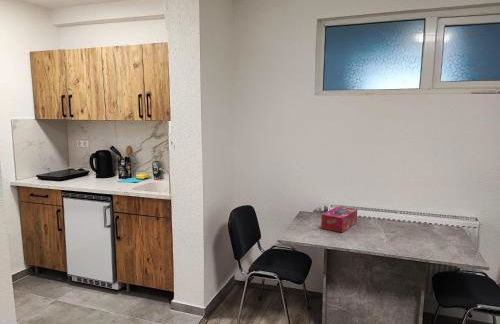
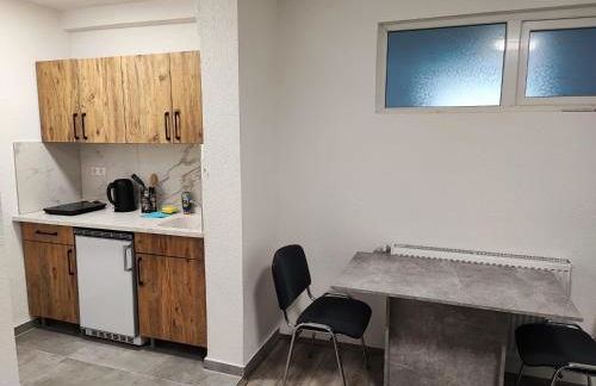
- tissue box [320,205,358,233]
